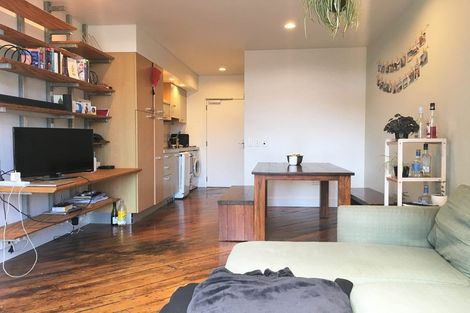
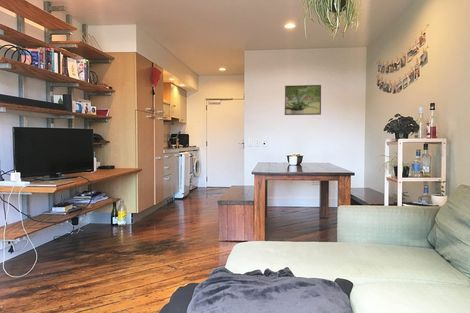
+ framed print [284,84,322,116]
